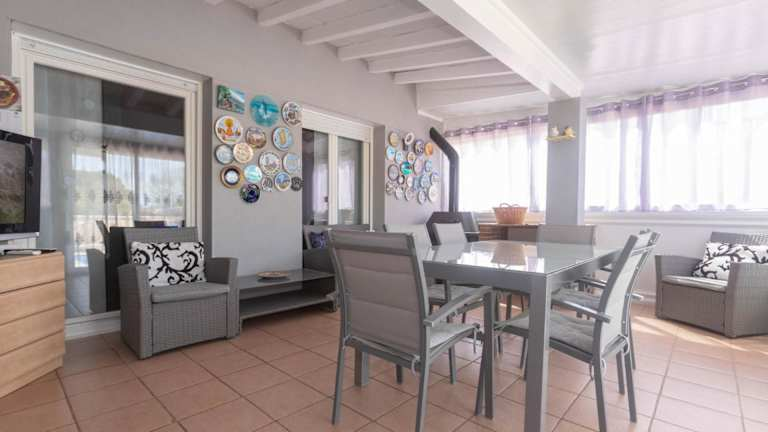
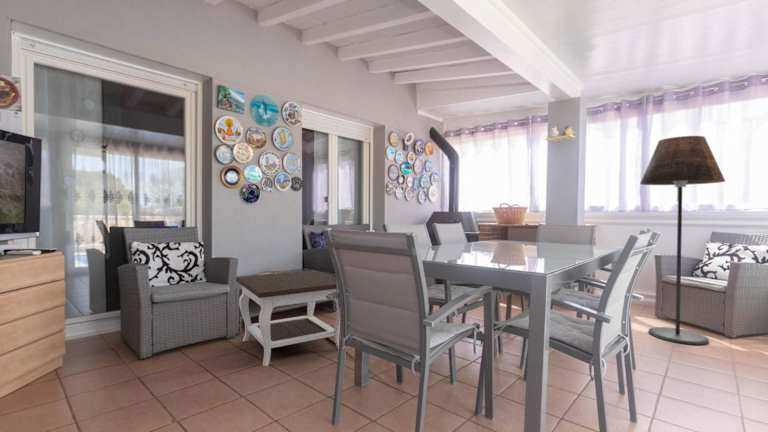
+ side table [235,269,341,367]
+ floor lamp [639,135,726,346]
